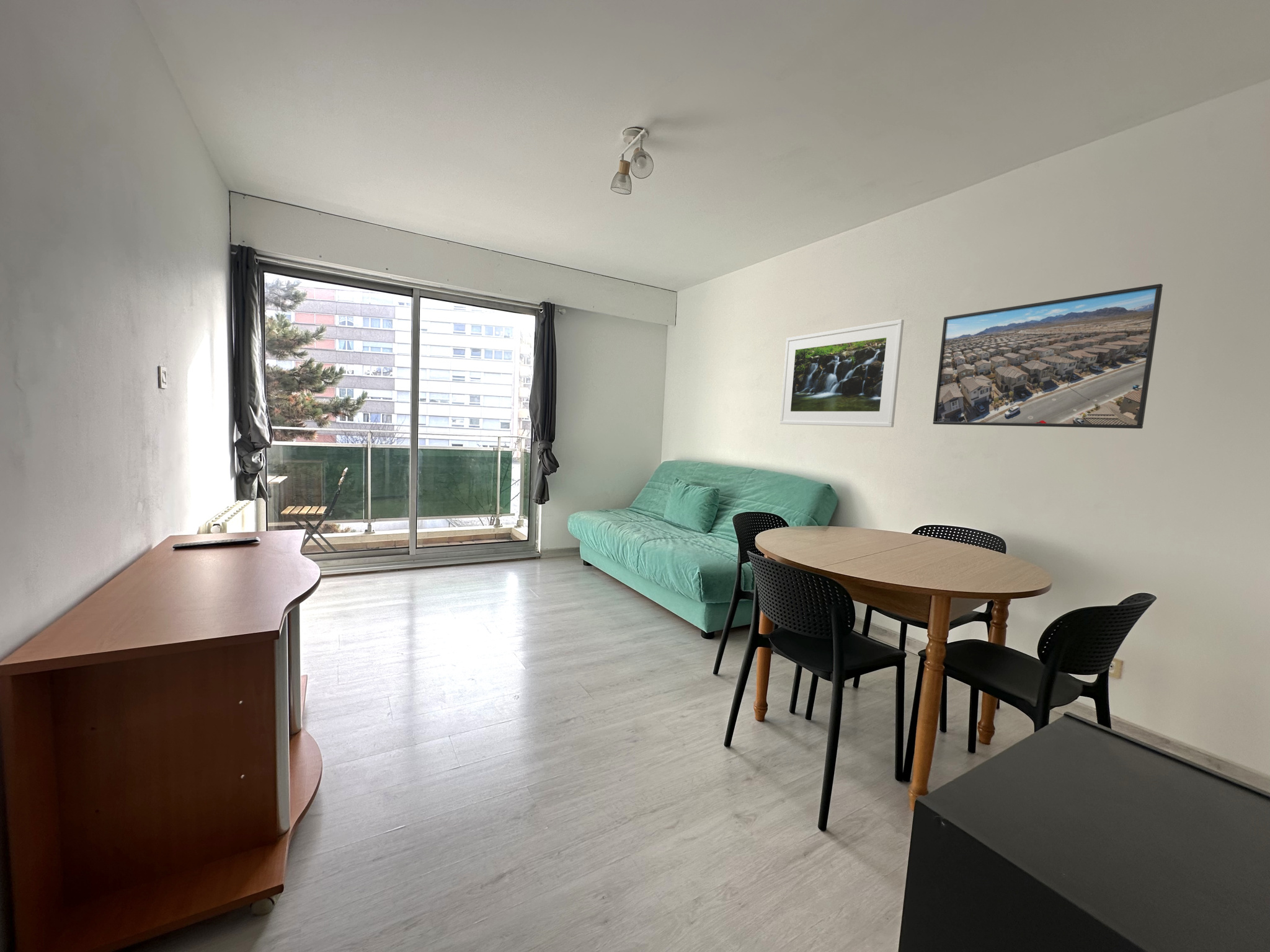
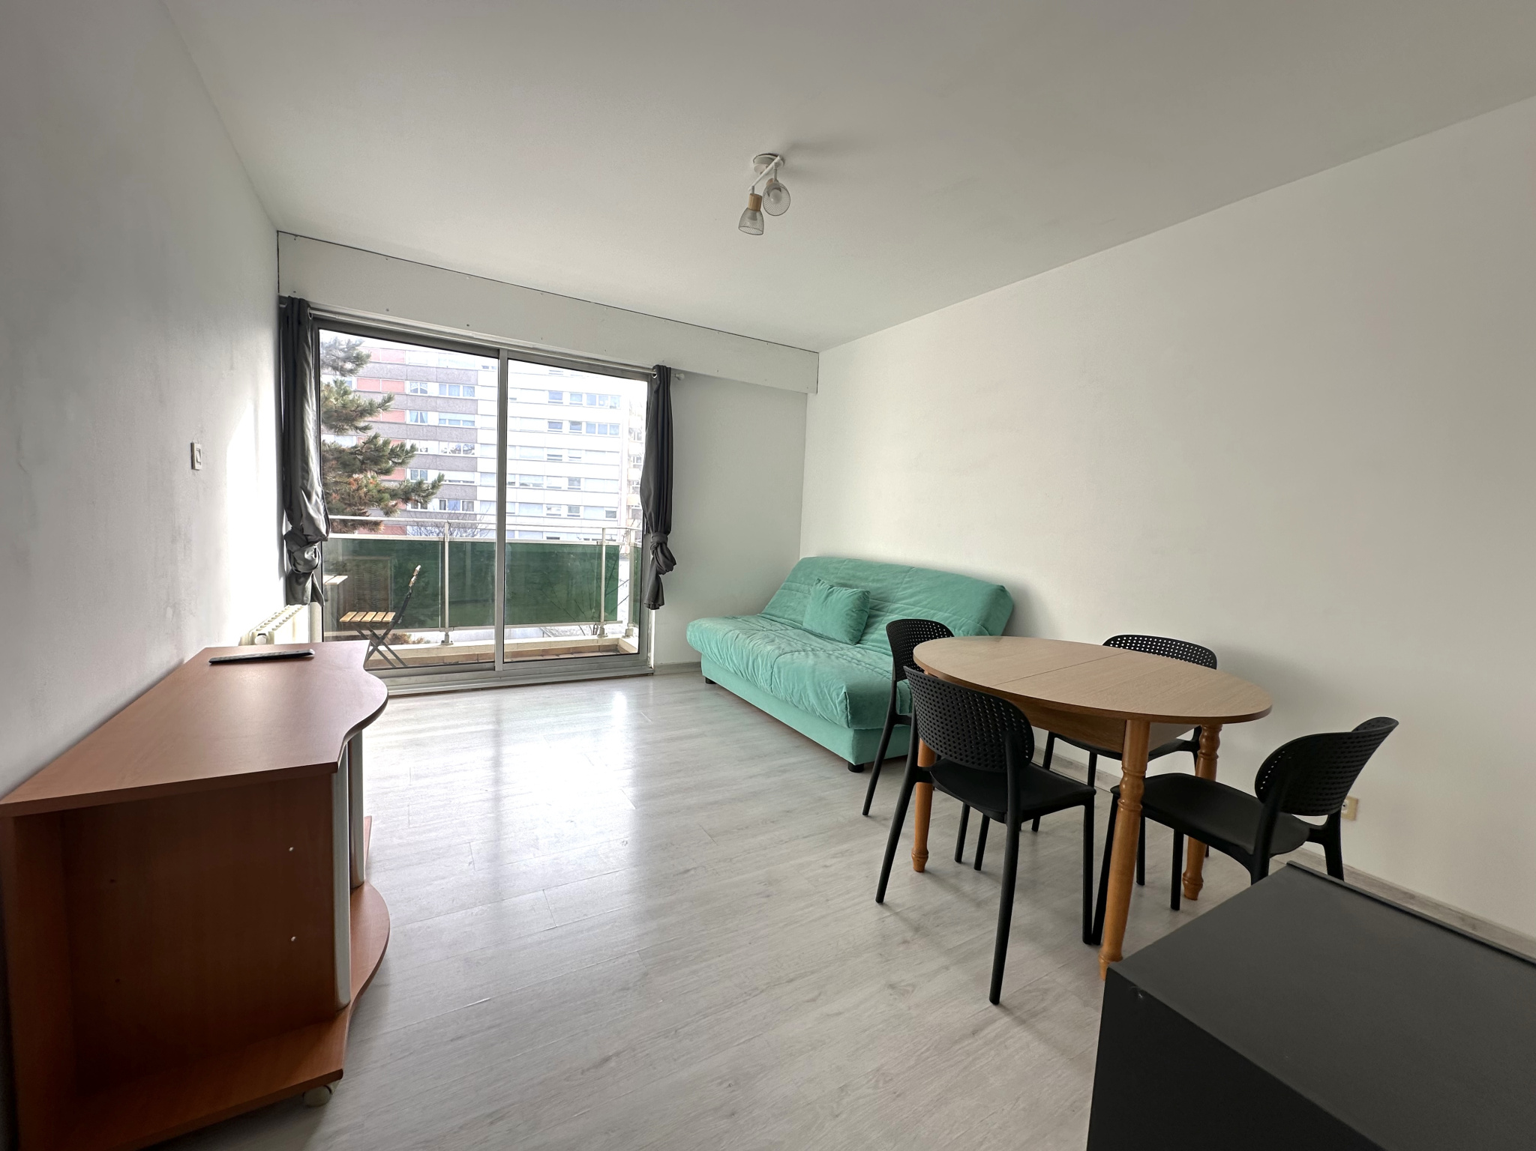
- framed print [933,283,1163,429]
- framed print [779,319,905,428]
